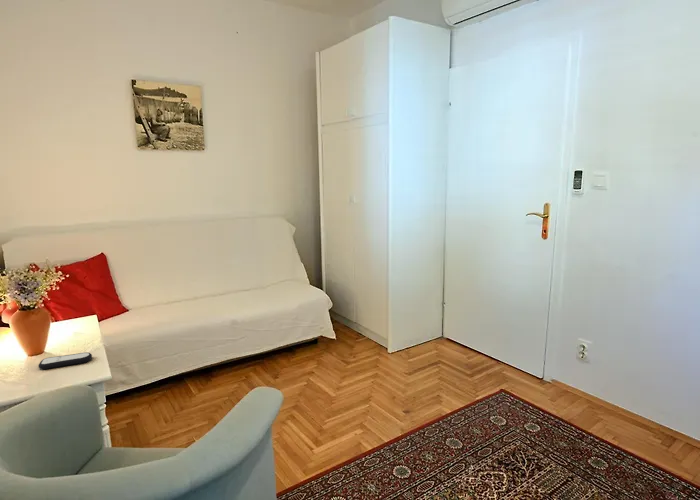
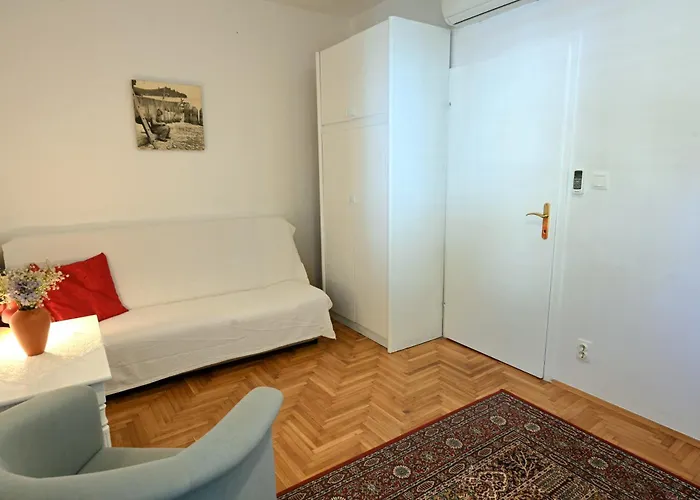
- remote control [37,352,93,370]
